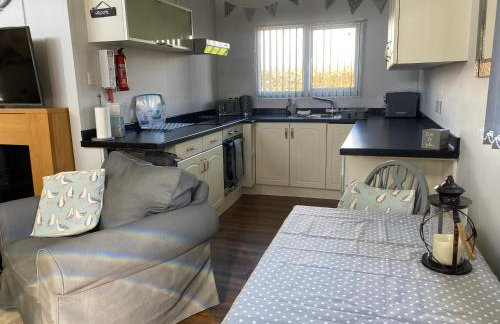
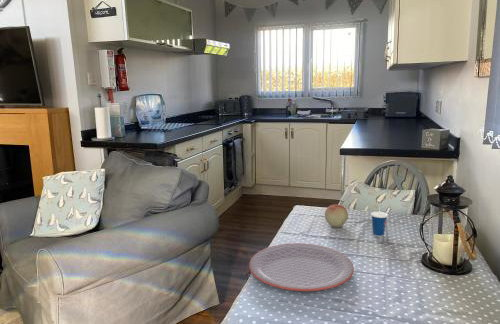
+ plate [248,242,355,292]
+ fruit [324,204,349,228]
+ cup [370,203,389,238]
